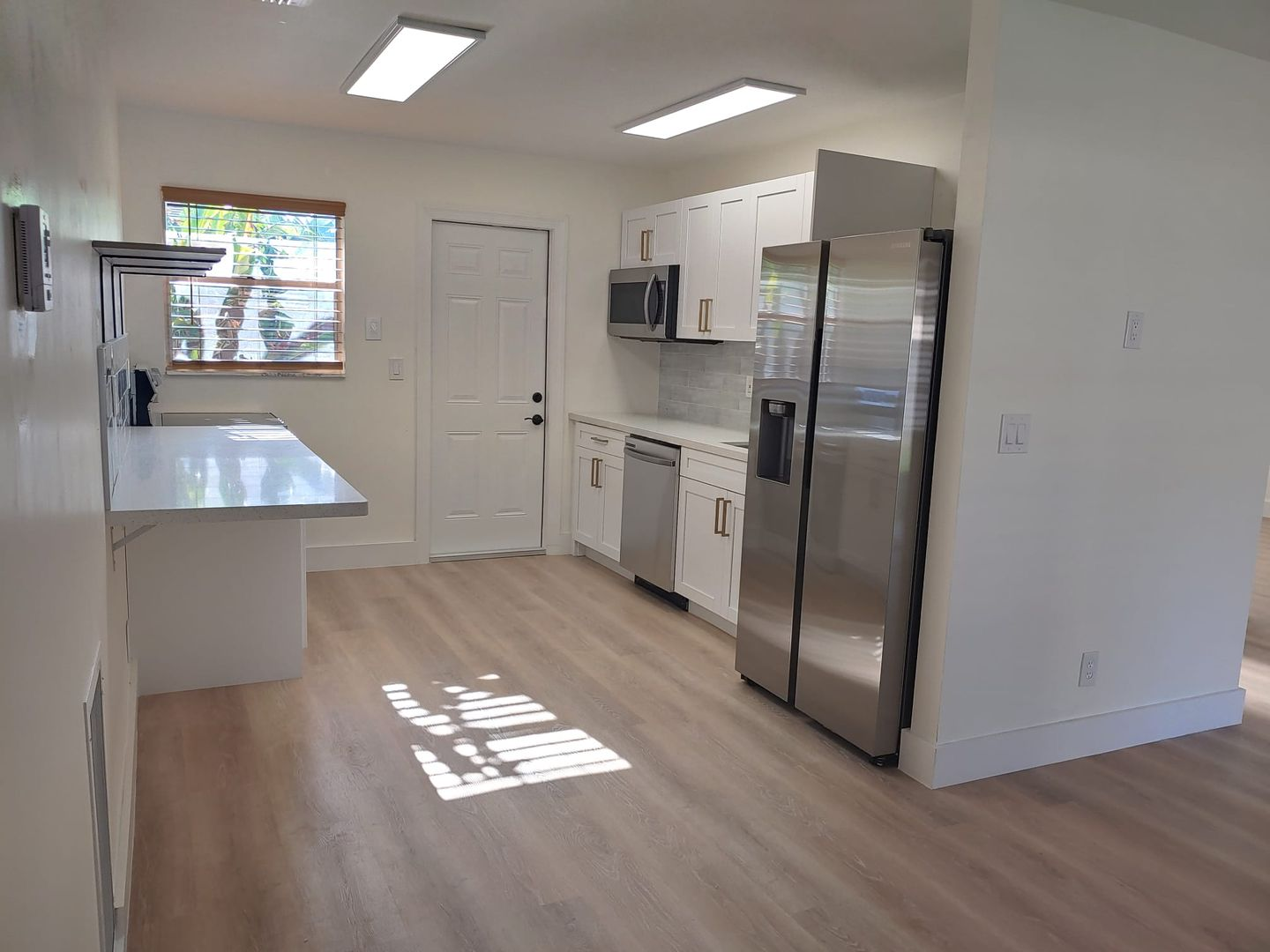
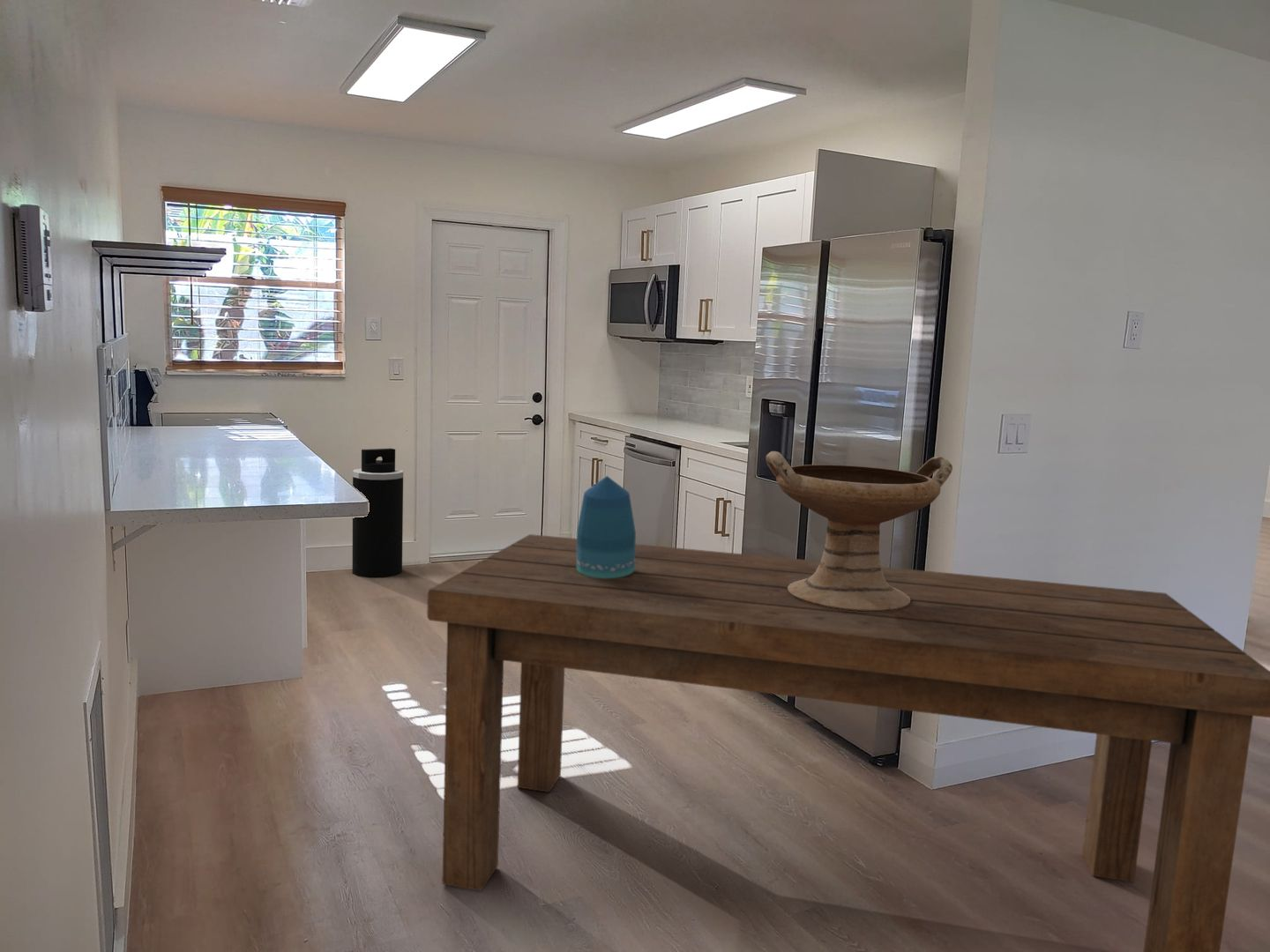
+ vase [576,475,637,578]
+ dining table [426,533,1270,952]
+ trash can [351,448,404,578]
+ decorative bowl [765,450,953,612]
